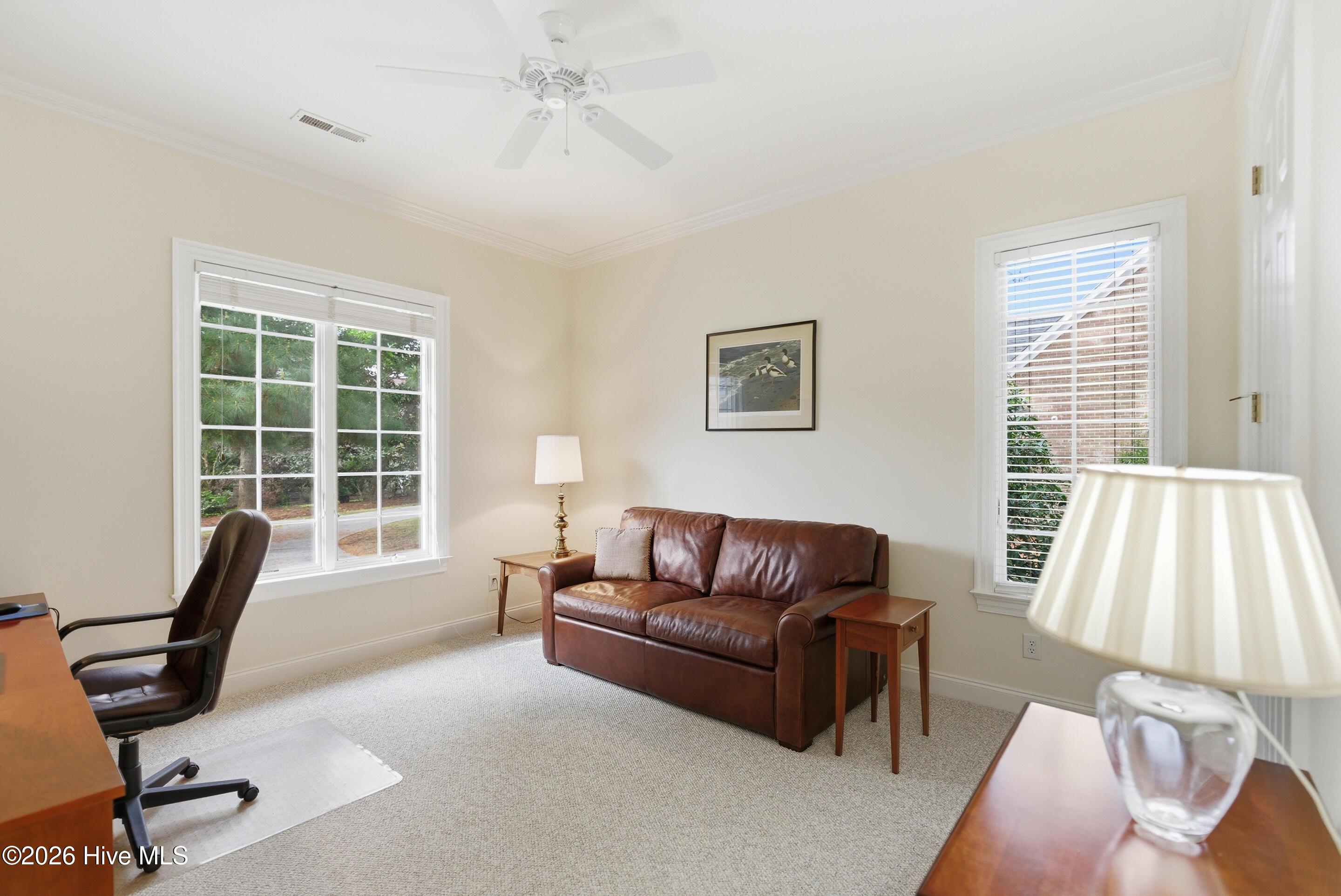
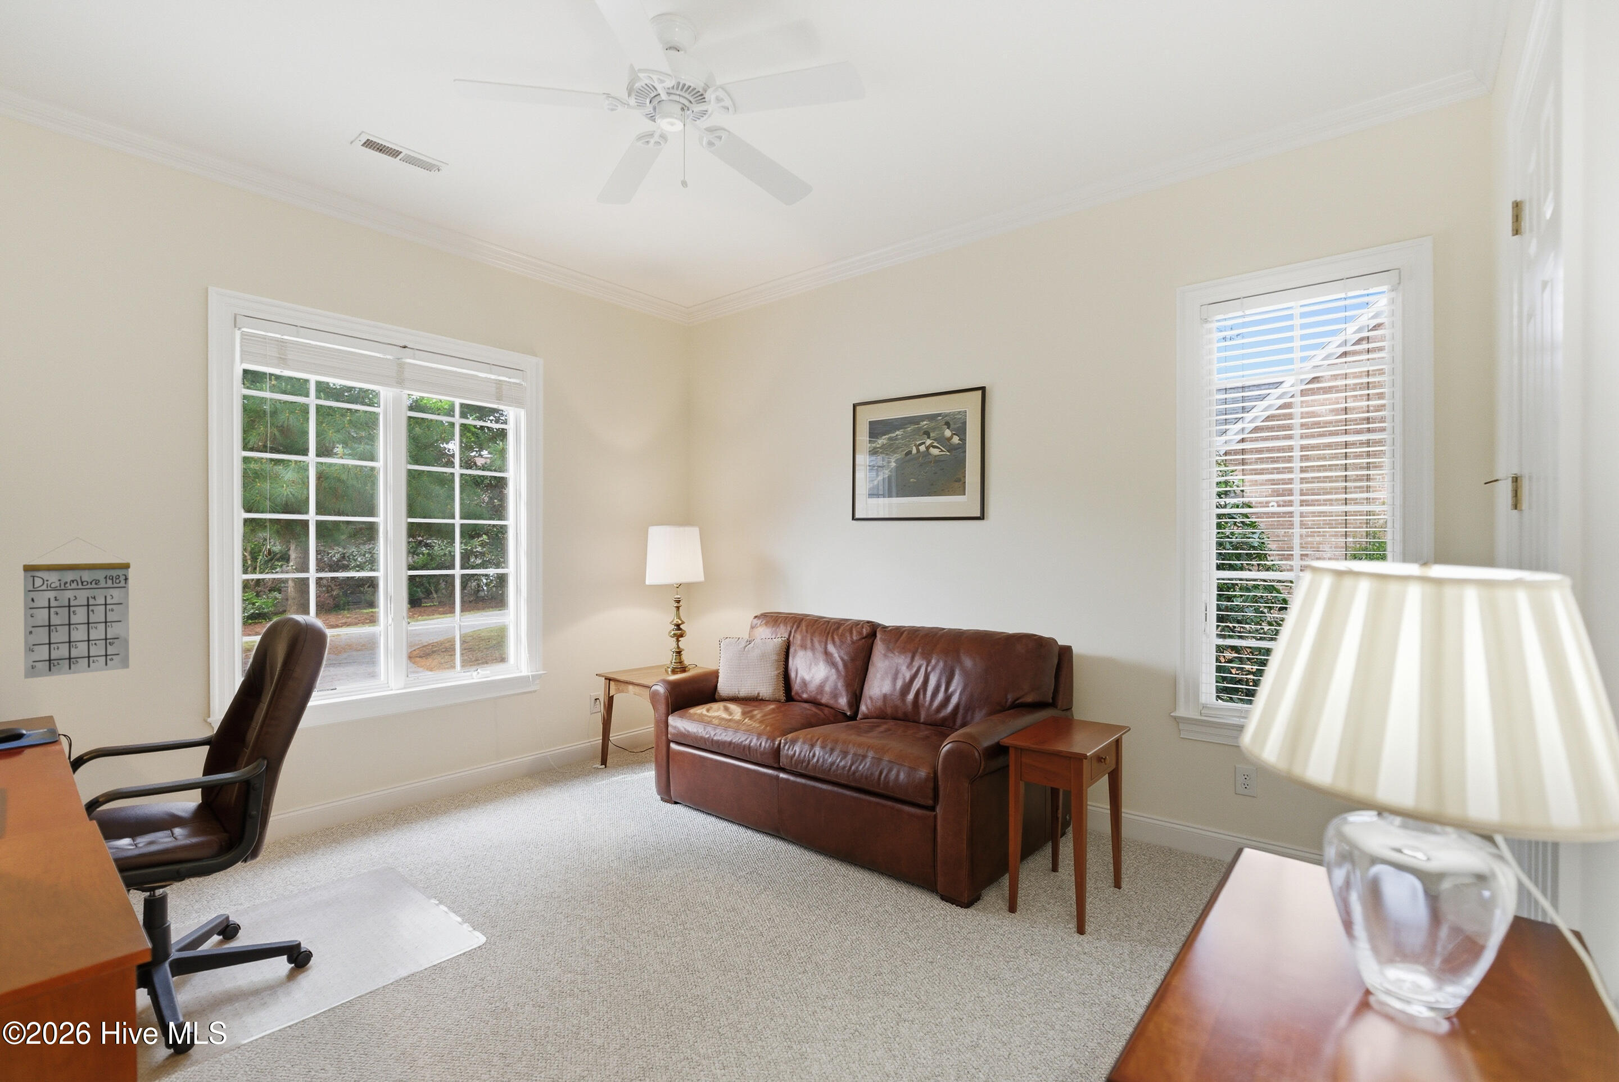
+ calendar [23,537,130,680]
